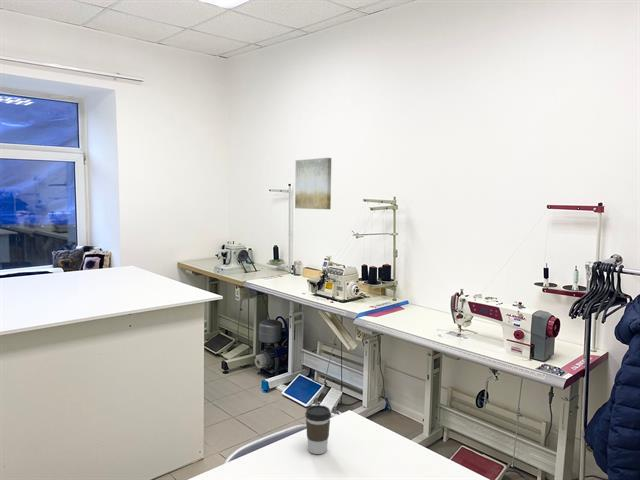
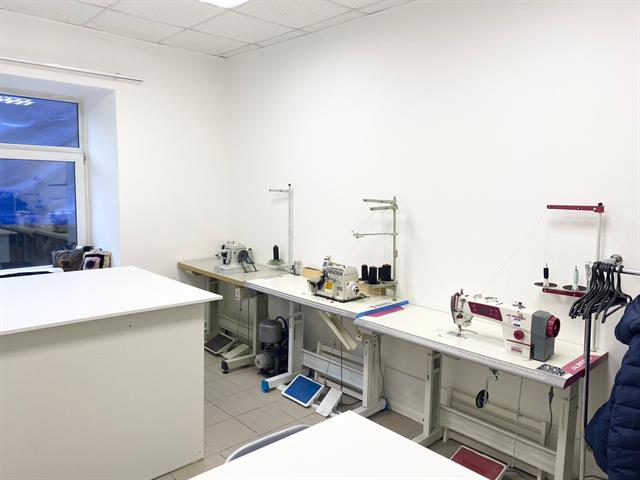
- coffee cup [304,404,332,455]
- wall art [294,157,332,210]
